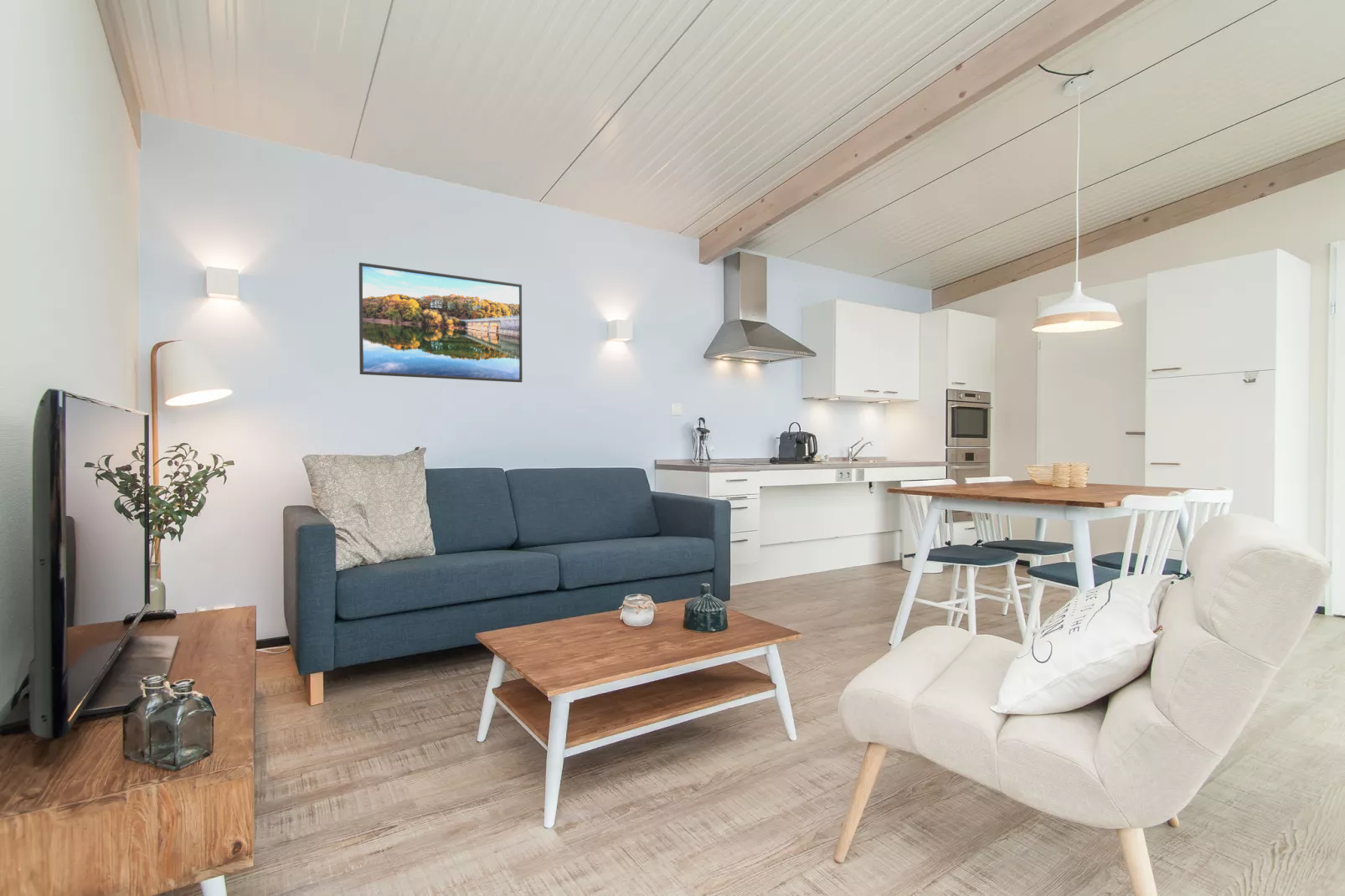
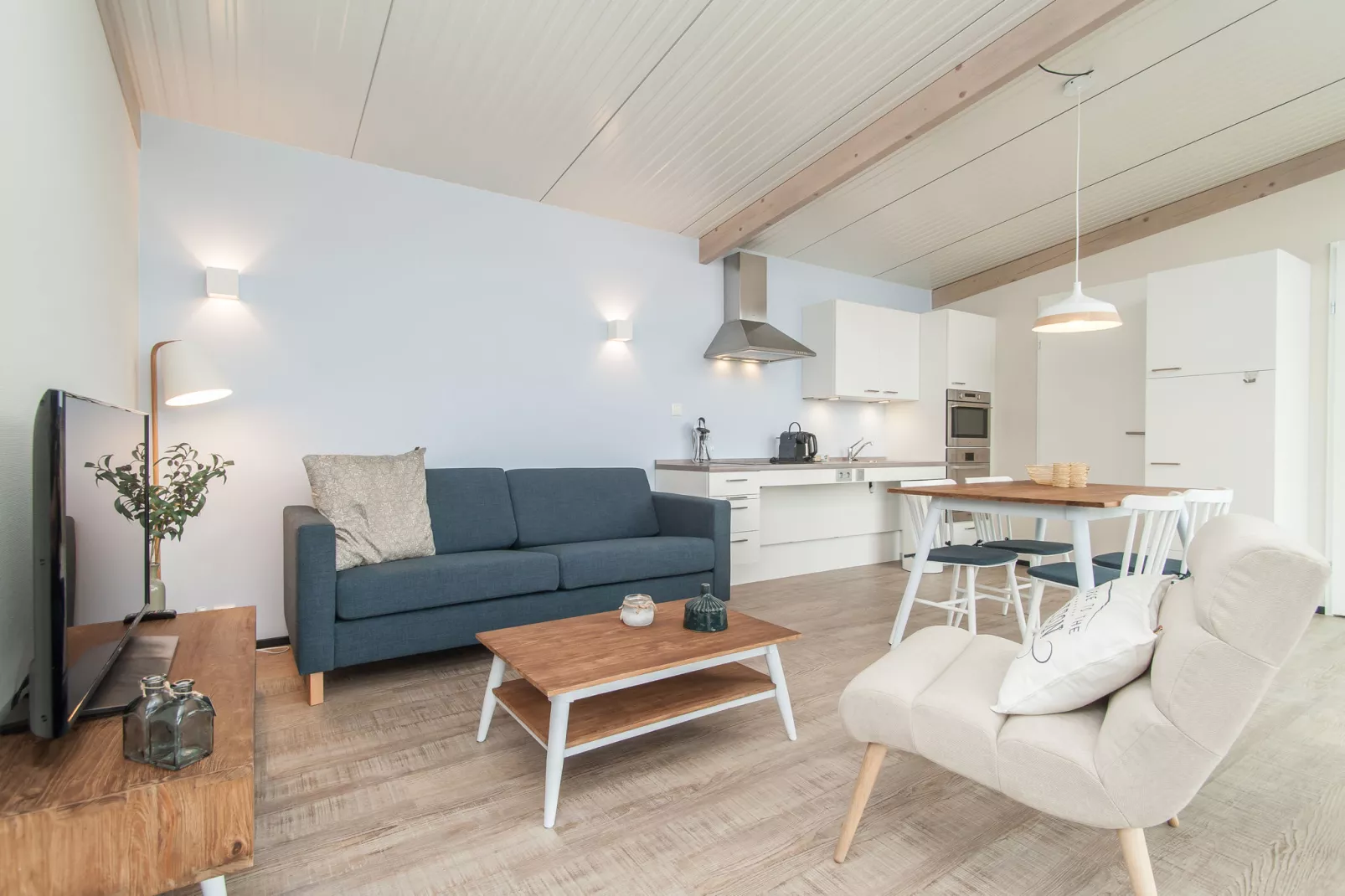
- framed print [358,262,523,384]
